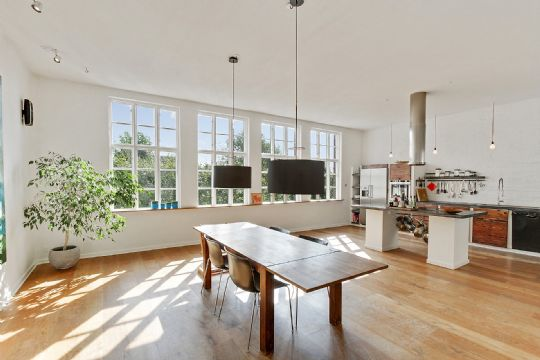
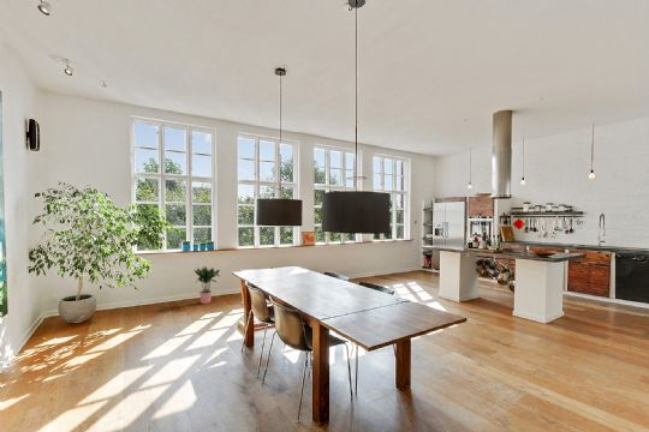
+ potted plant [193,265,221,305]
